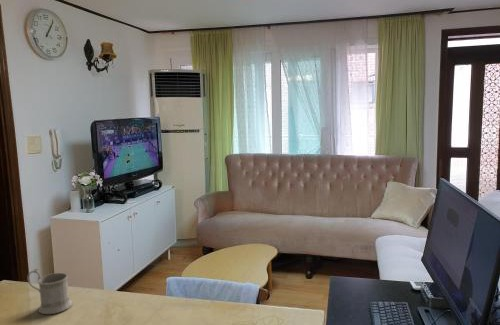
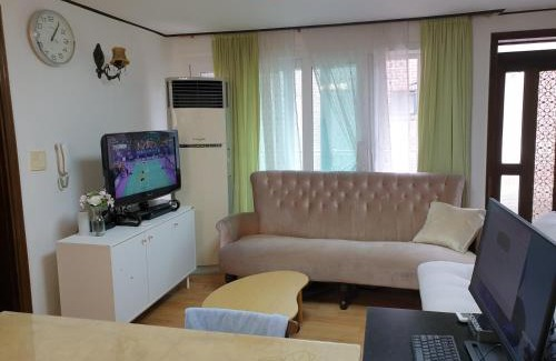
- mug [26,268,73,315]
